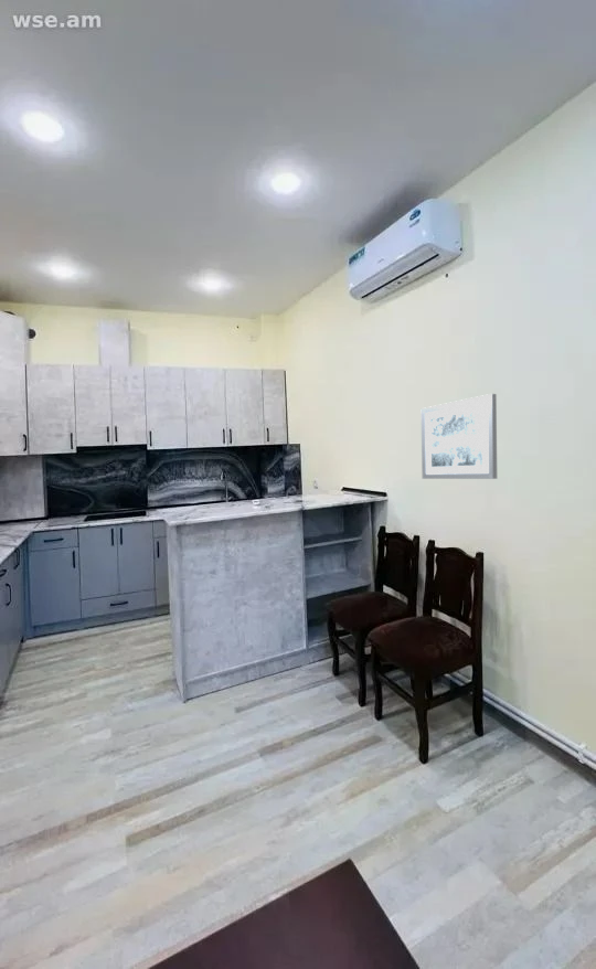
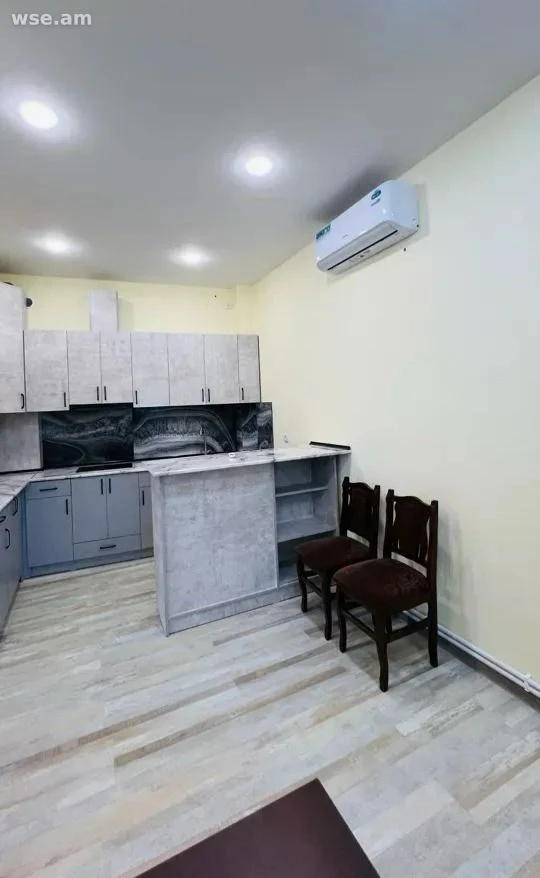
- wall art [421,393,498,480]
